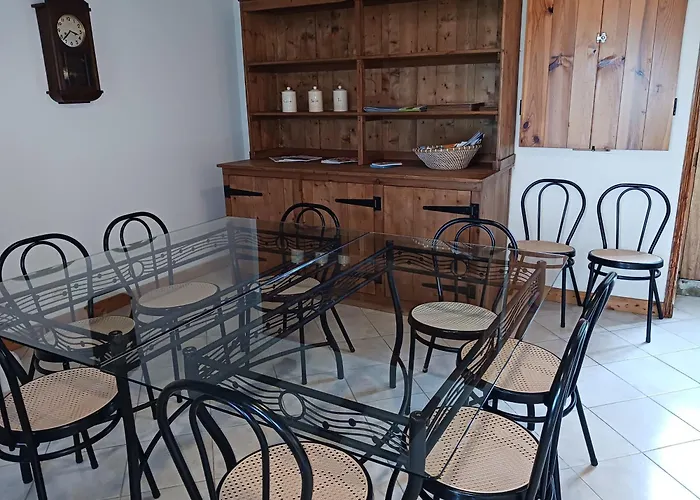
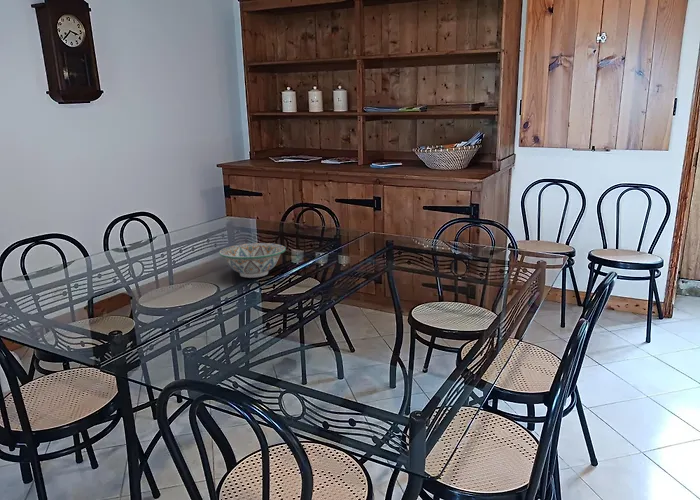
+ decorative bowl [218,242,287,279]
